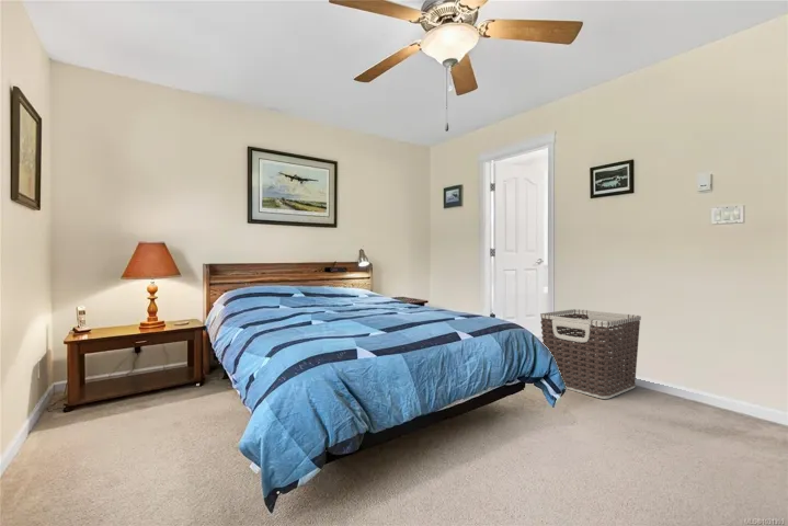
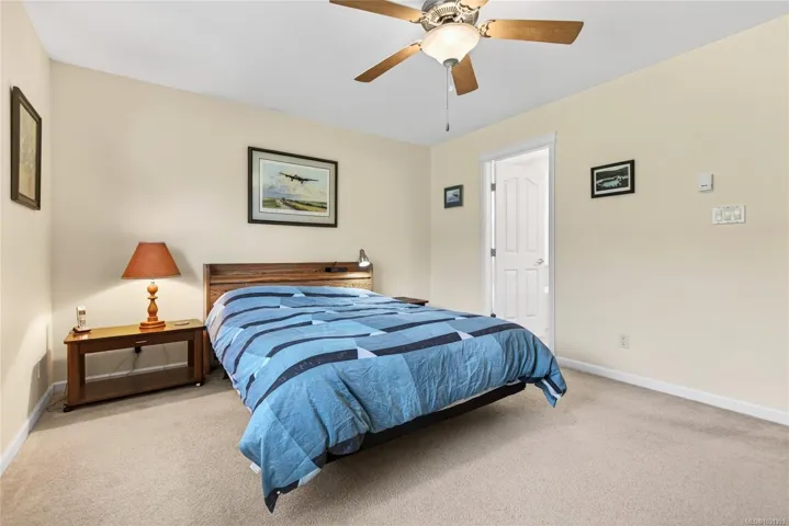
- clothes hamper [539,308,642,400]
